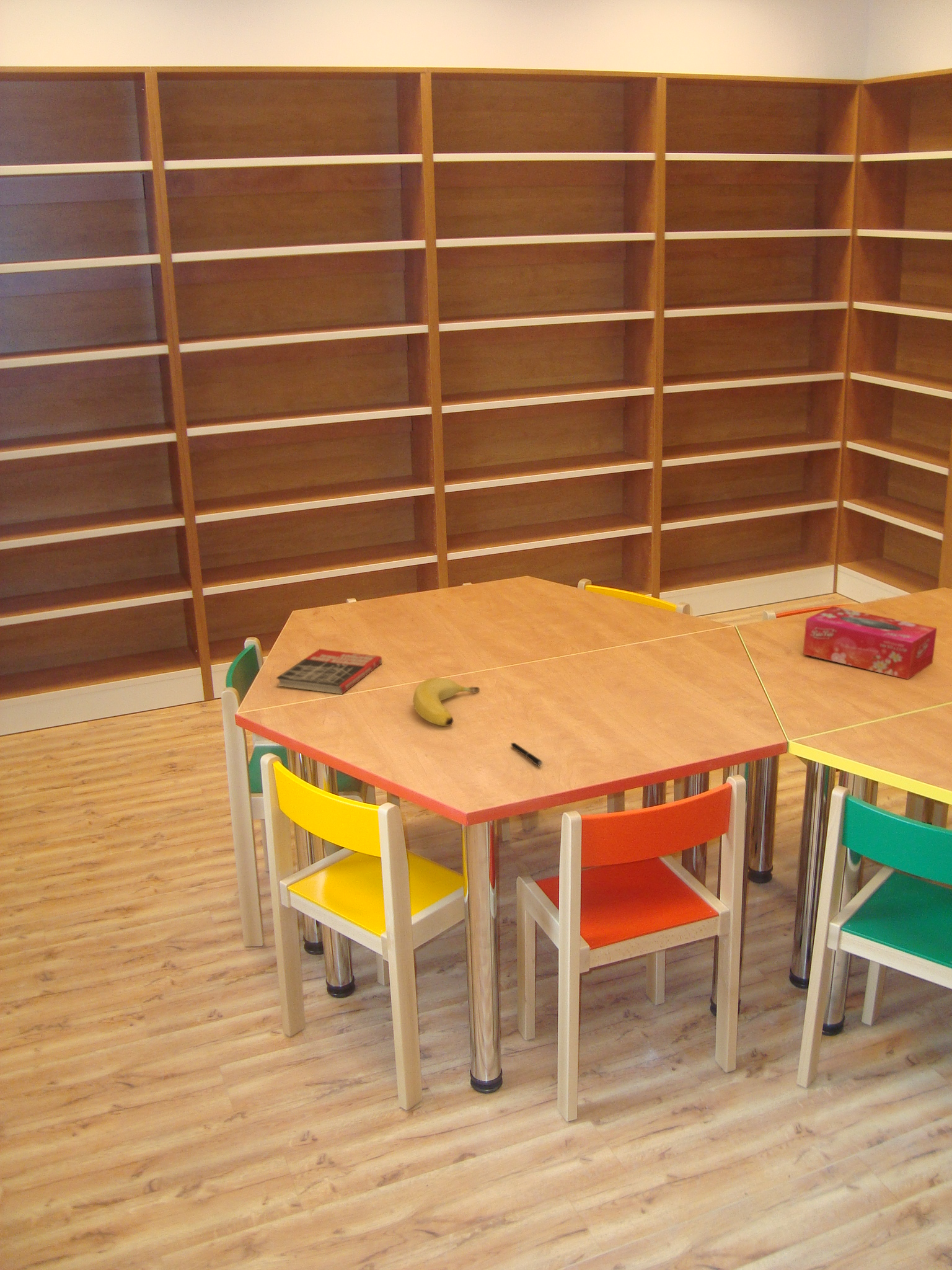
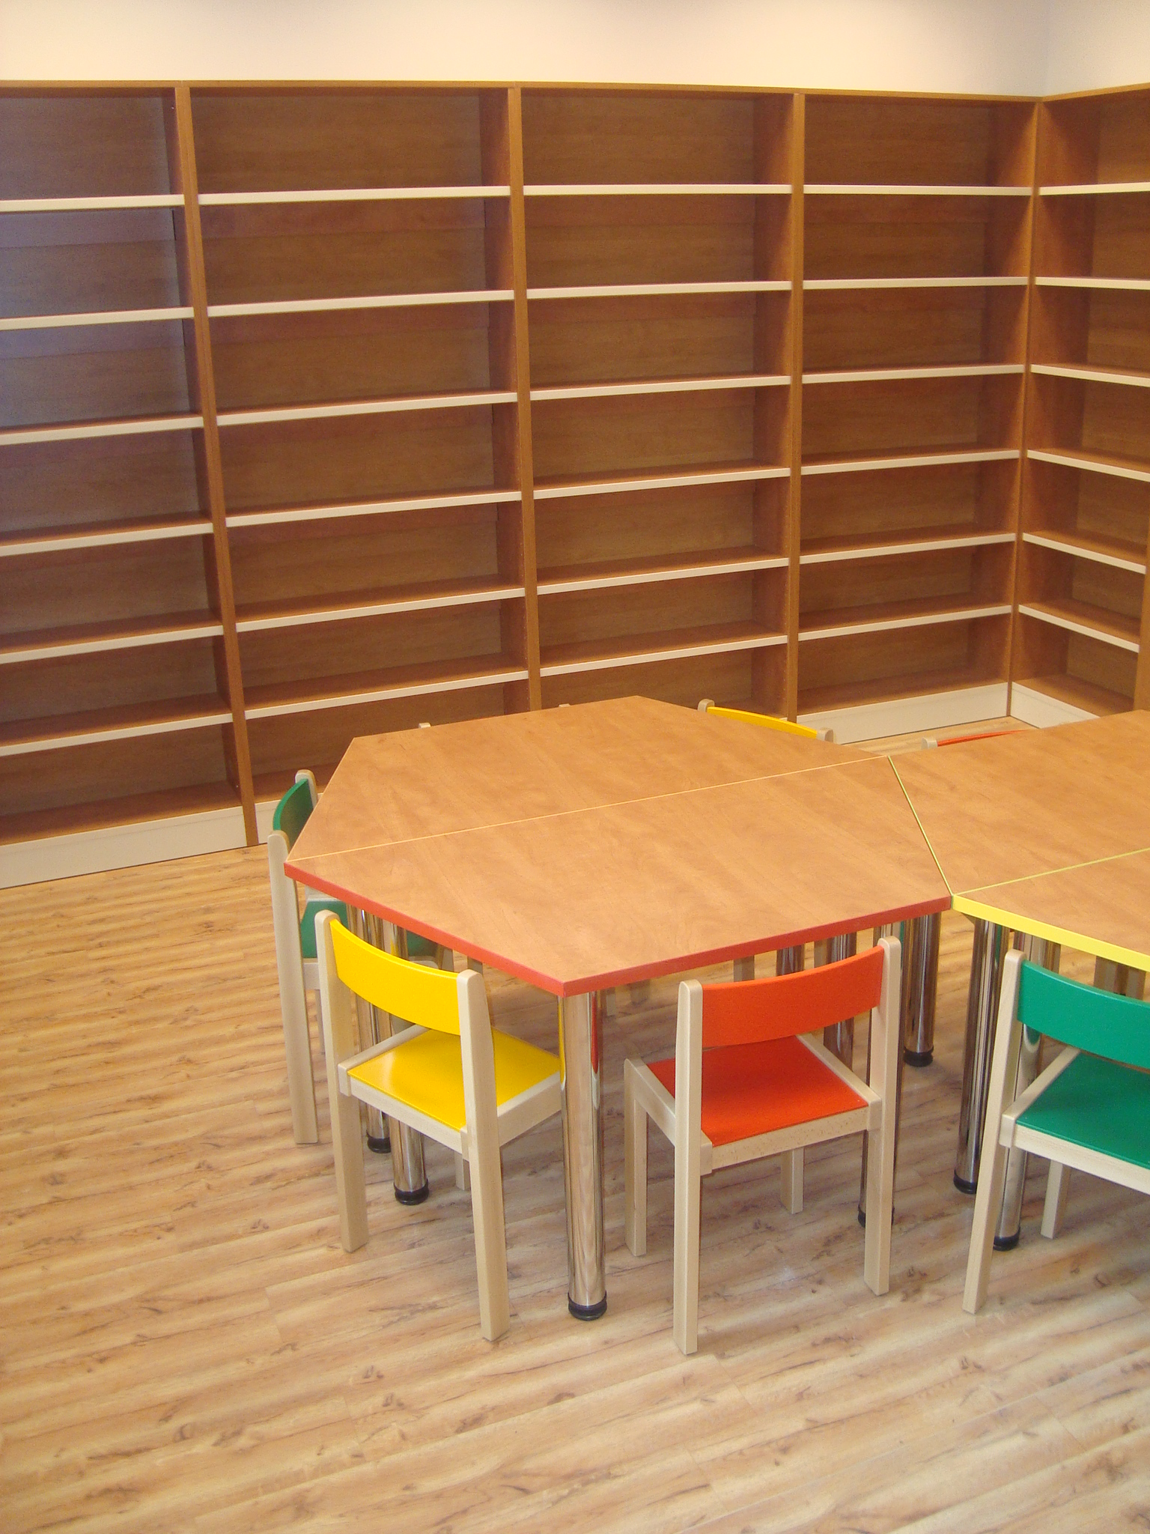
- banana [412,677,480,727]
- book [276,648,382,695]
- pen [510,742,543,766]
- tissue box [803,606,938,680]
